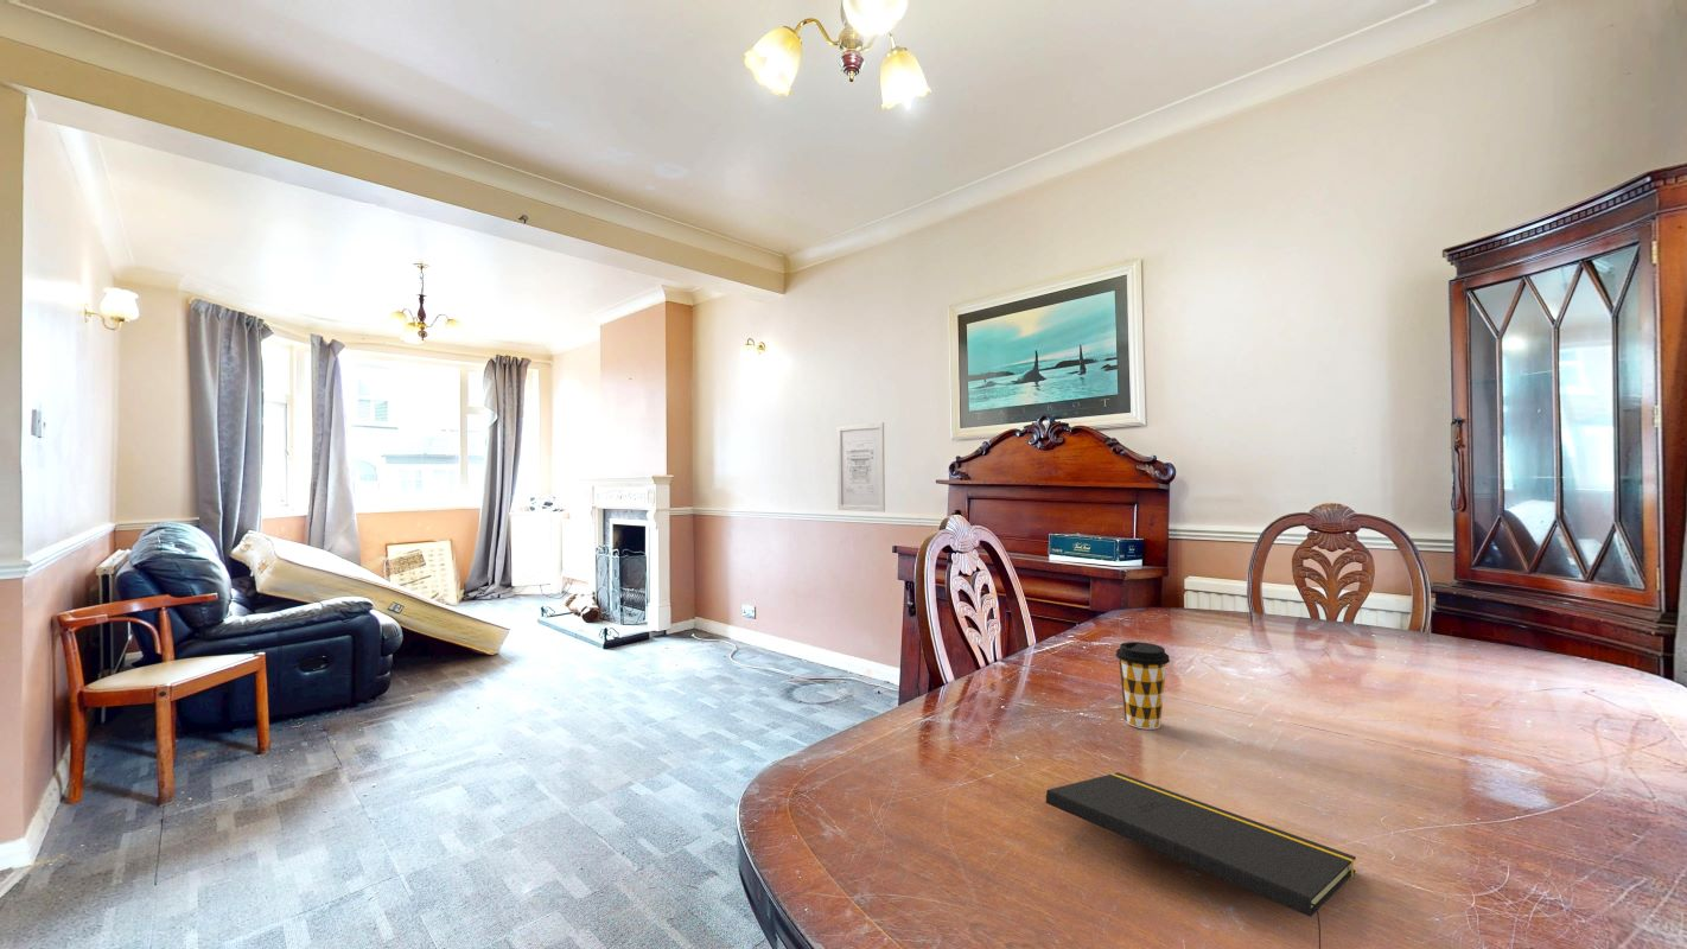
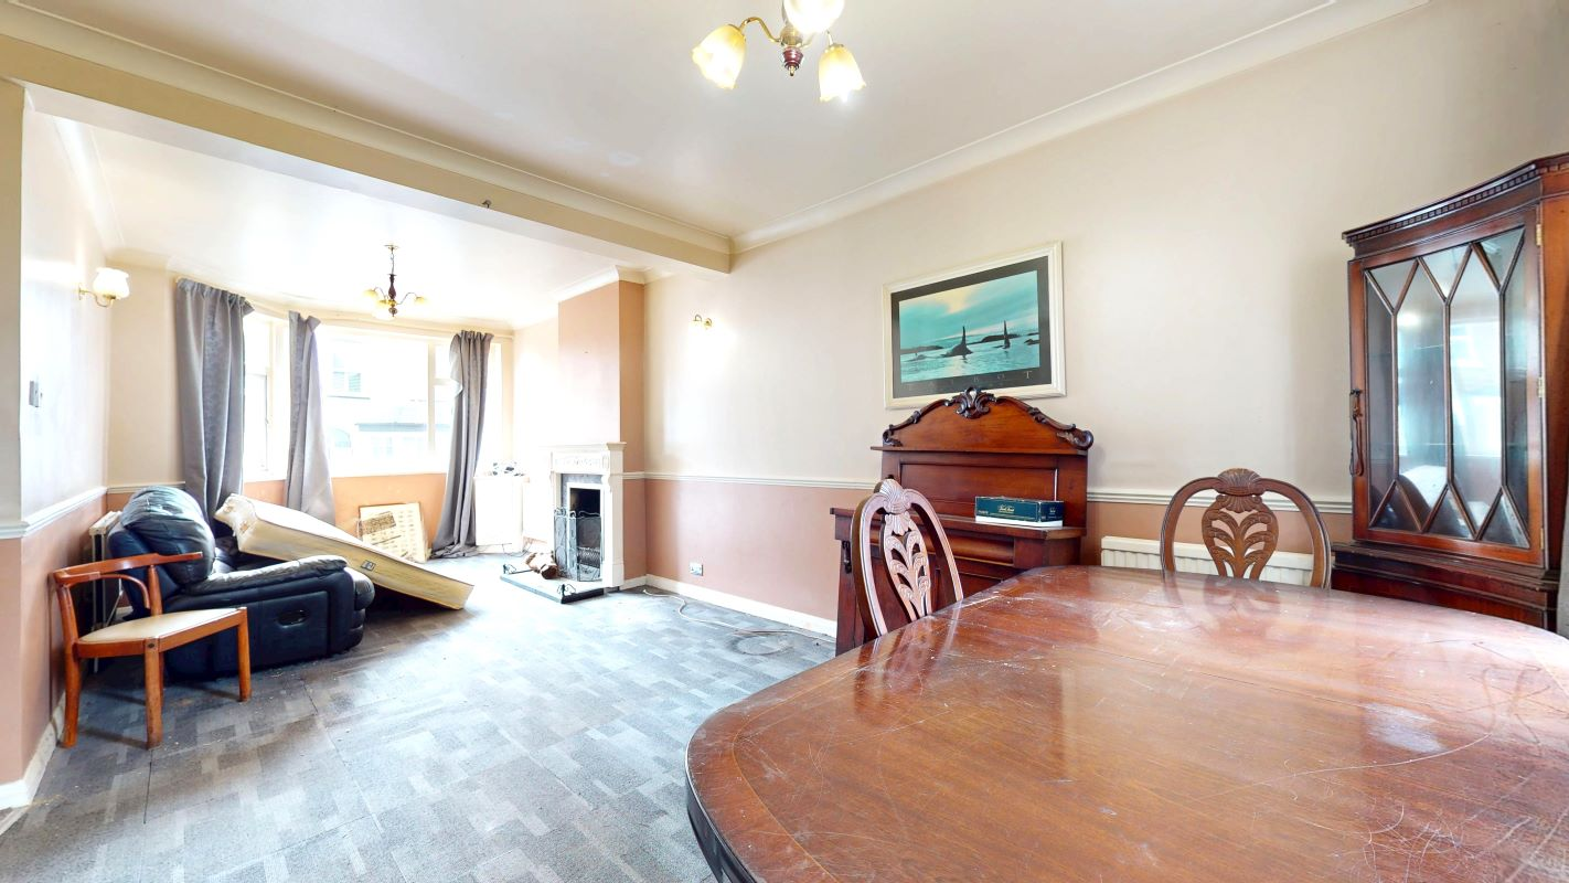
- coffee cup [1115,641,1171,731]
- wall art [836,421,886,512]
- notepad [1045,771,1357,949]
